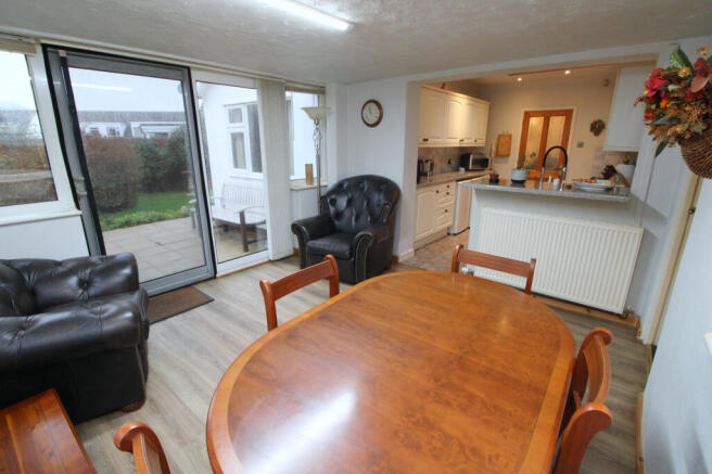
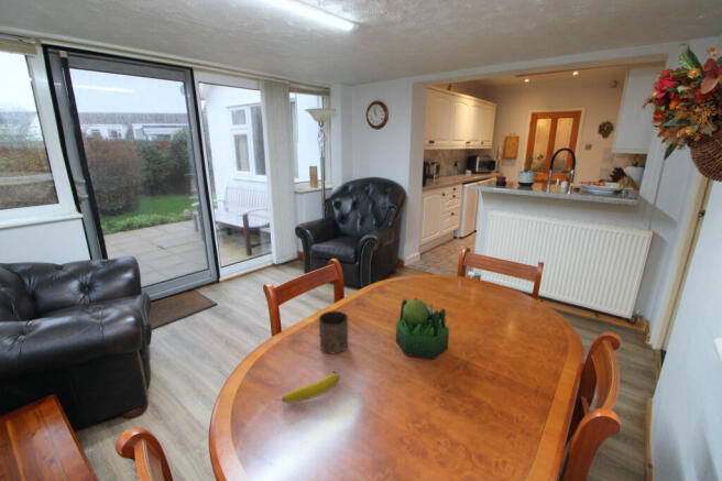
+ cup [317,309,349,354]
+ fruit [281,370,340,404]
+ plant [395,297,450,360]
